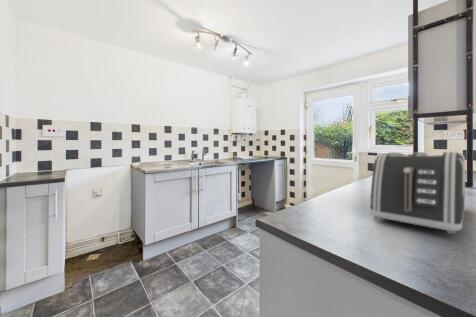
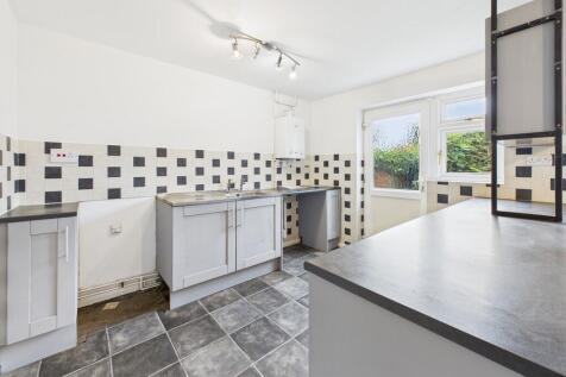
- toaster [368,150,466,235]
